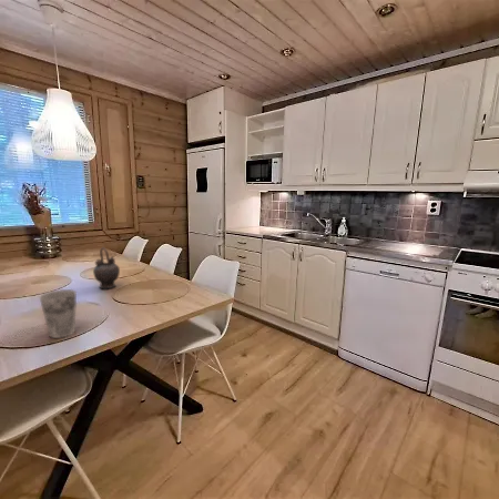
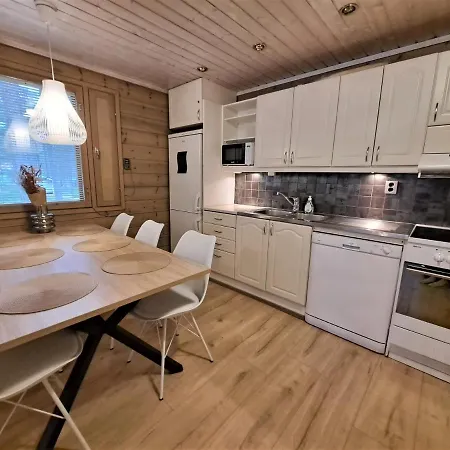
- cup [39,288,78,339]
- teapot [92,246,121,289]
